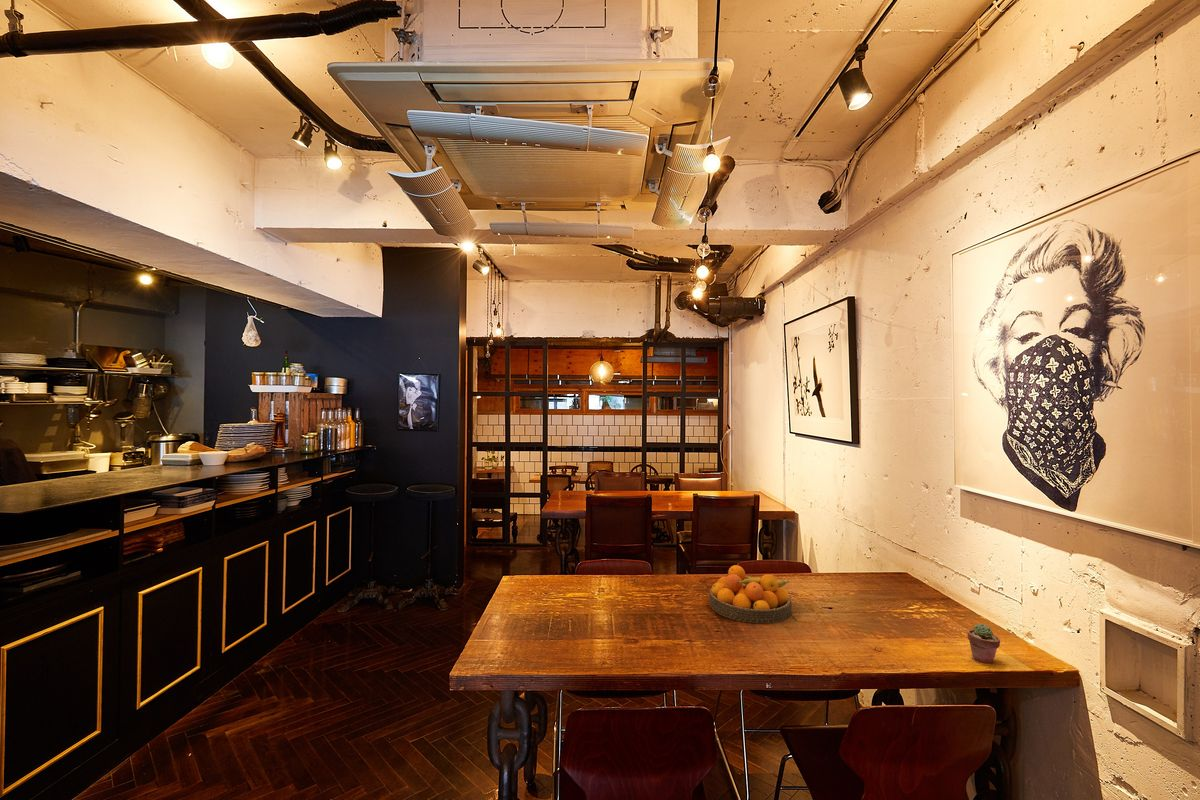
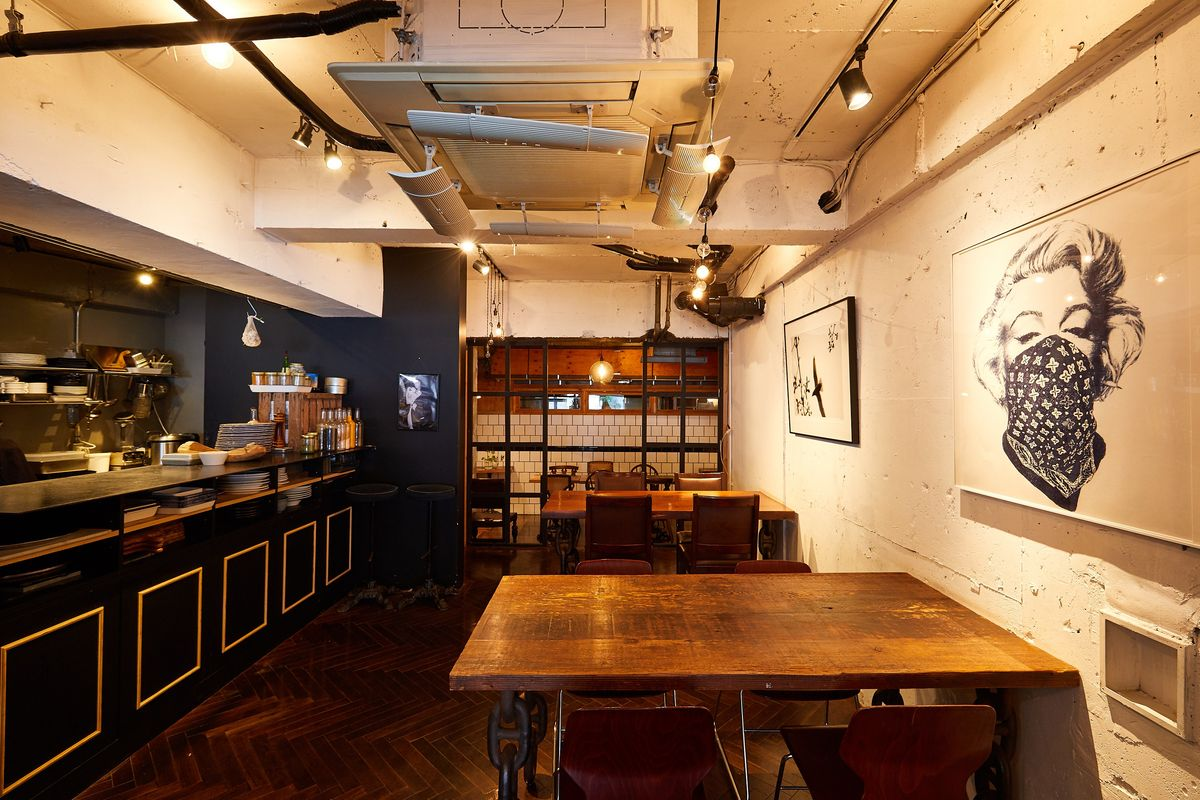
- fruit bowl [708,564,793,624]
- potted succulent [966,623,1001,665]
